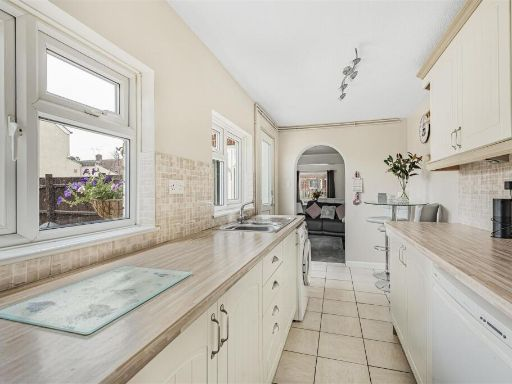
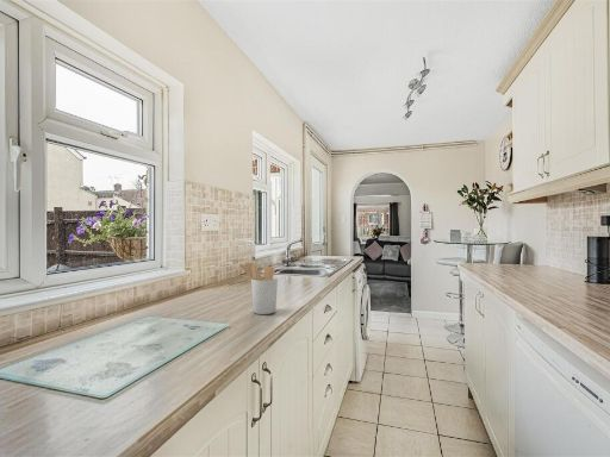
+ utensil holder [238,262,279,315]
